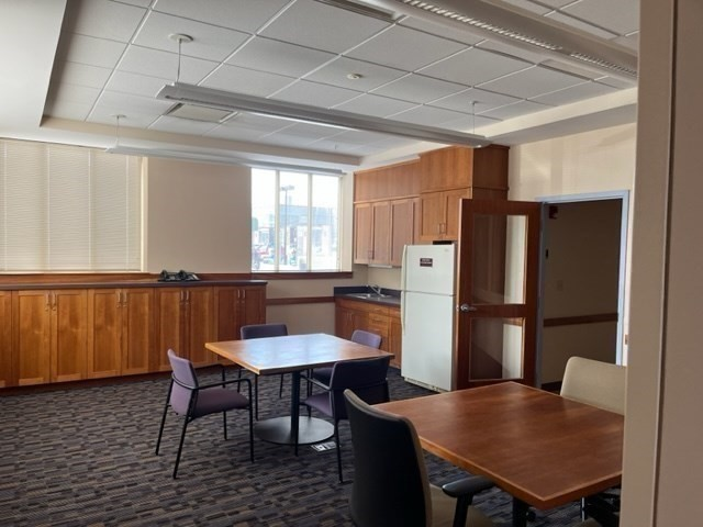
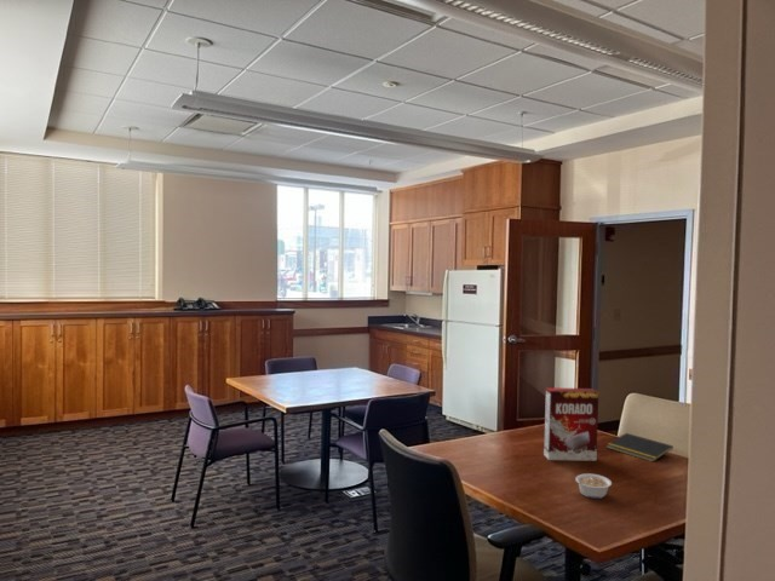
+ cereal box [542,386,599,462]
+ legume [574,472,613,500]
+ notepad [605,432,674,462]
